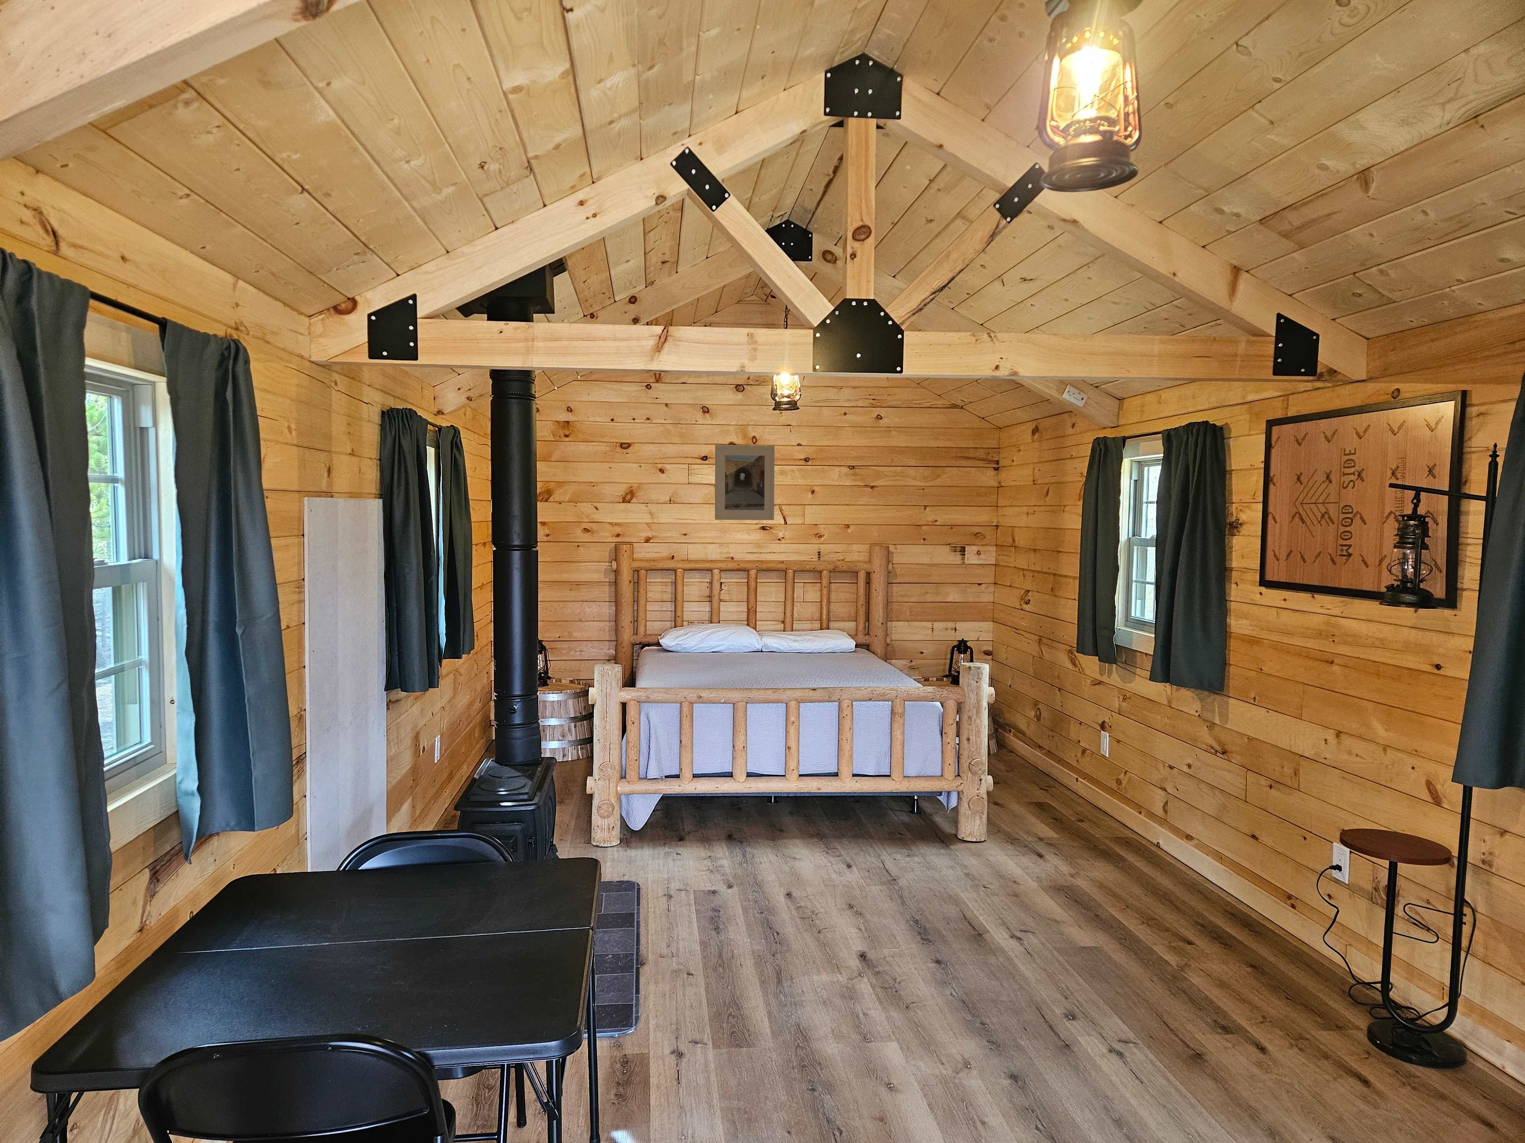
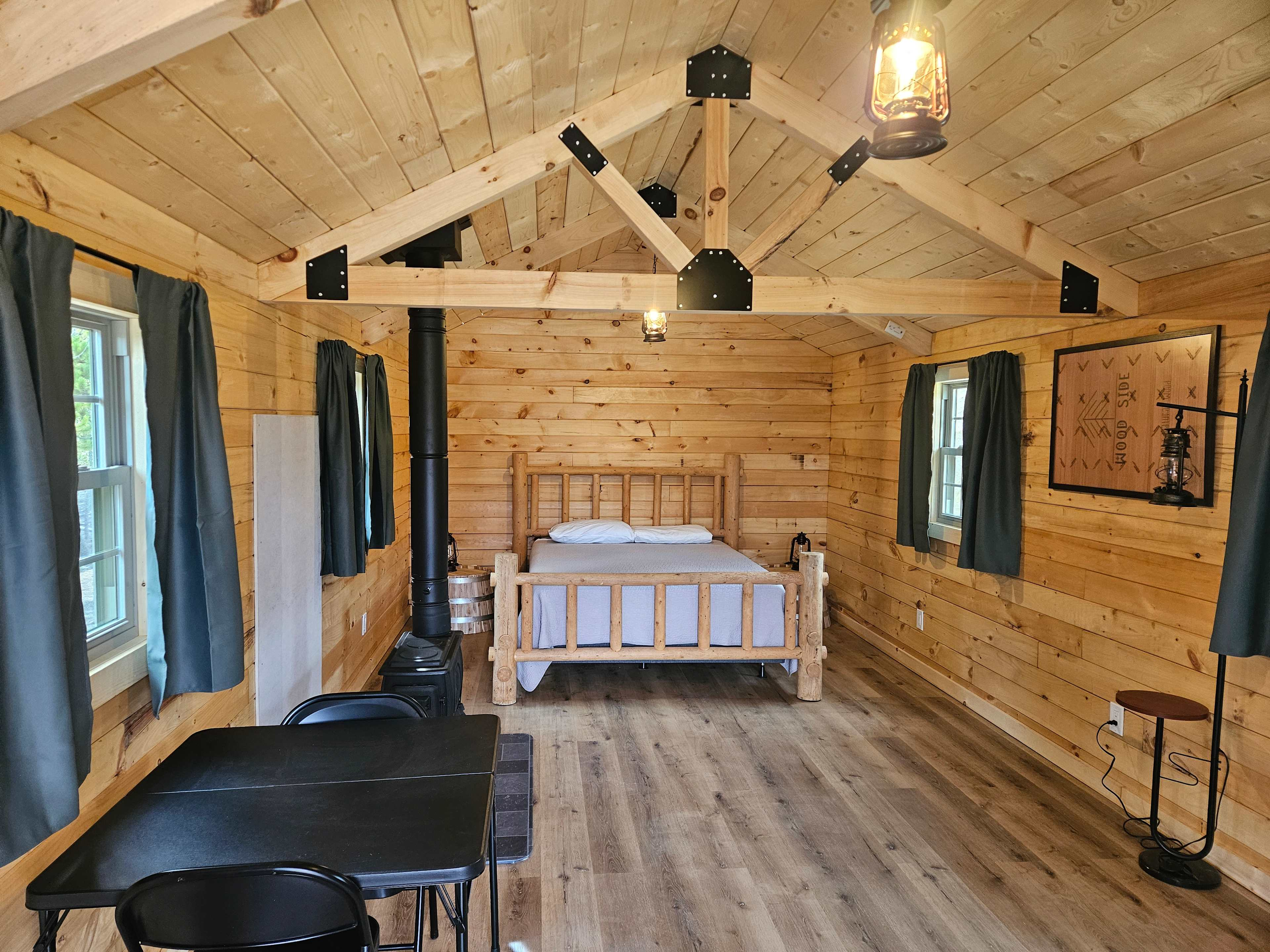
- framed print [714,444,775,520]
